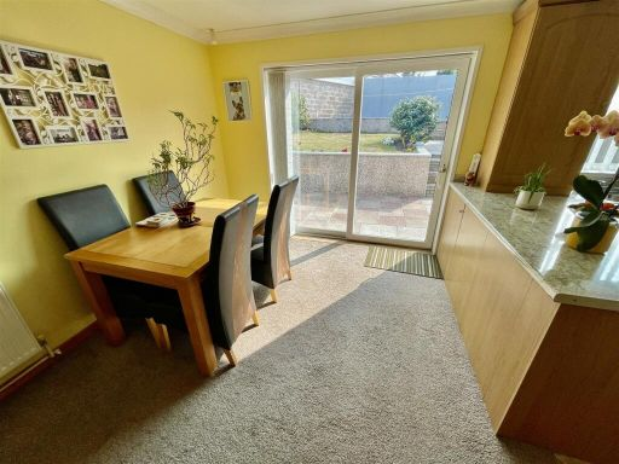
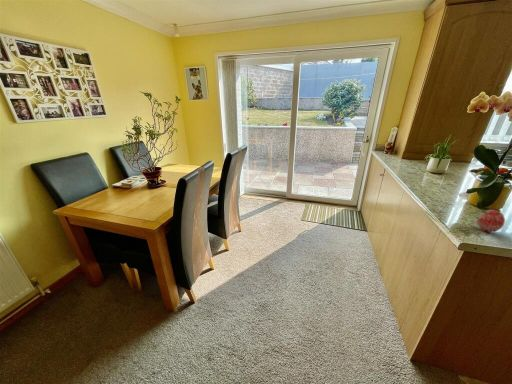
+ decorative egg [476,209,506,233]
